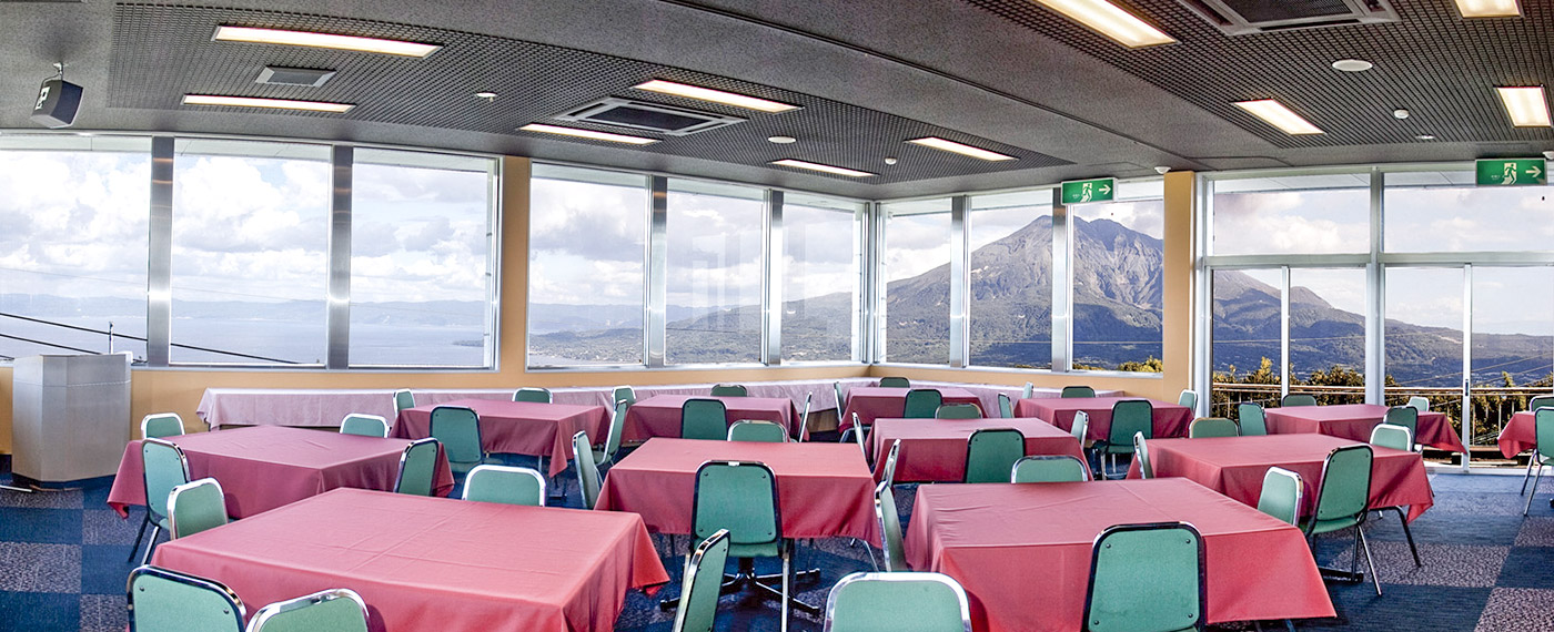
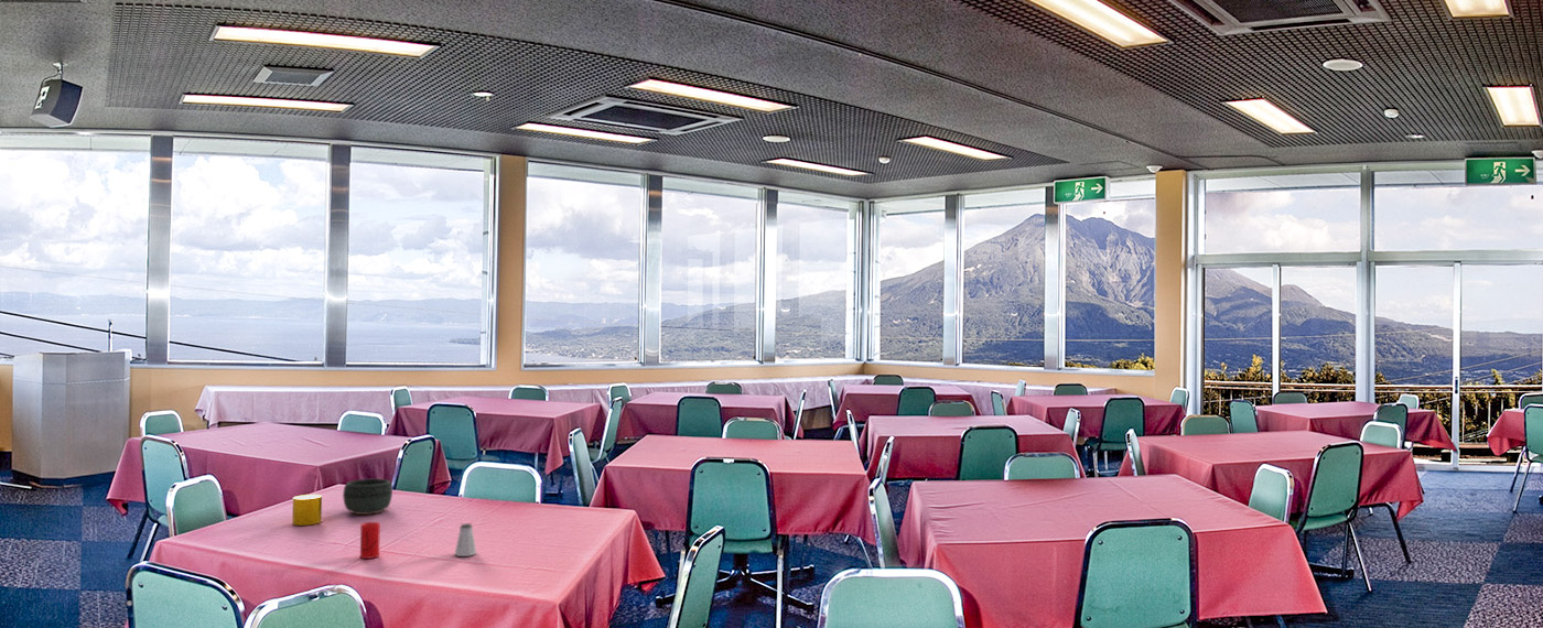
+ bowl [342,478,393,516]
+ cup [291,494,323,527]
+ saltshaker [454,522,477,557]
+ cup [359,521,381,560]
